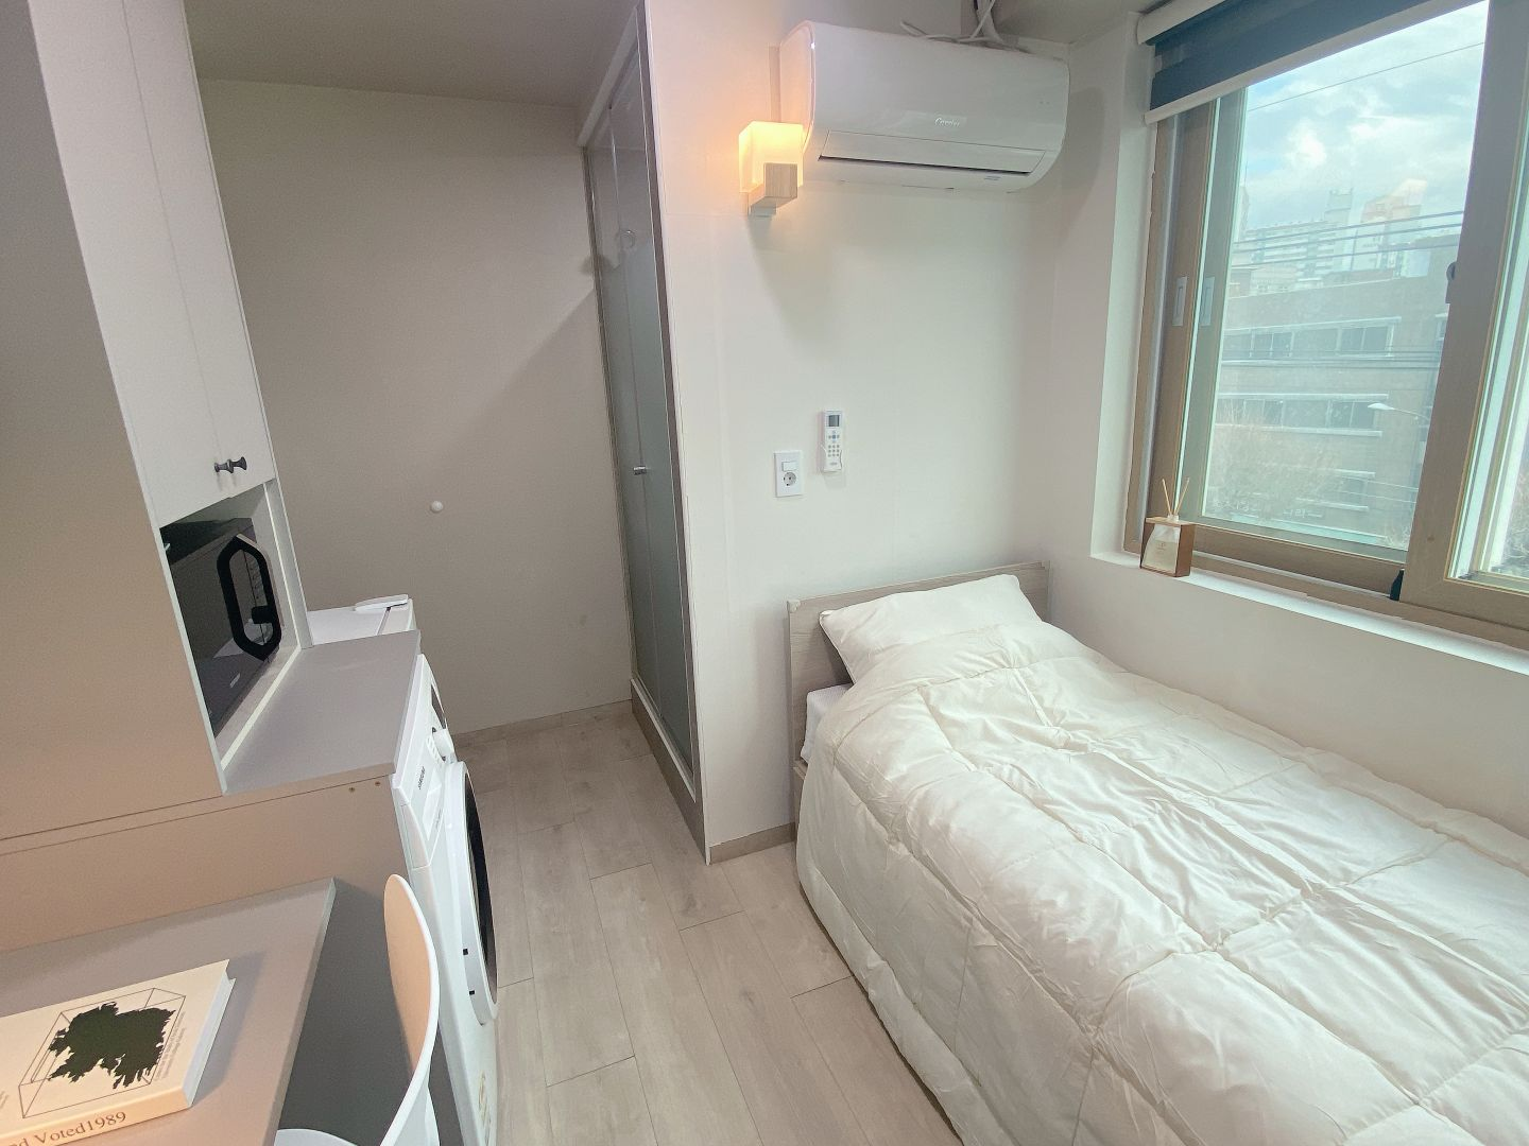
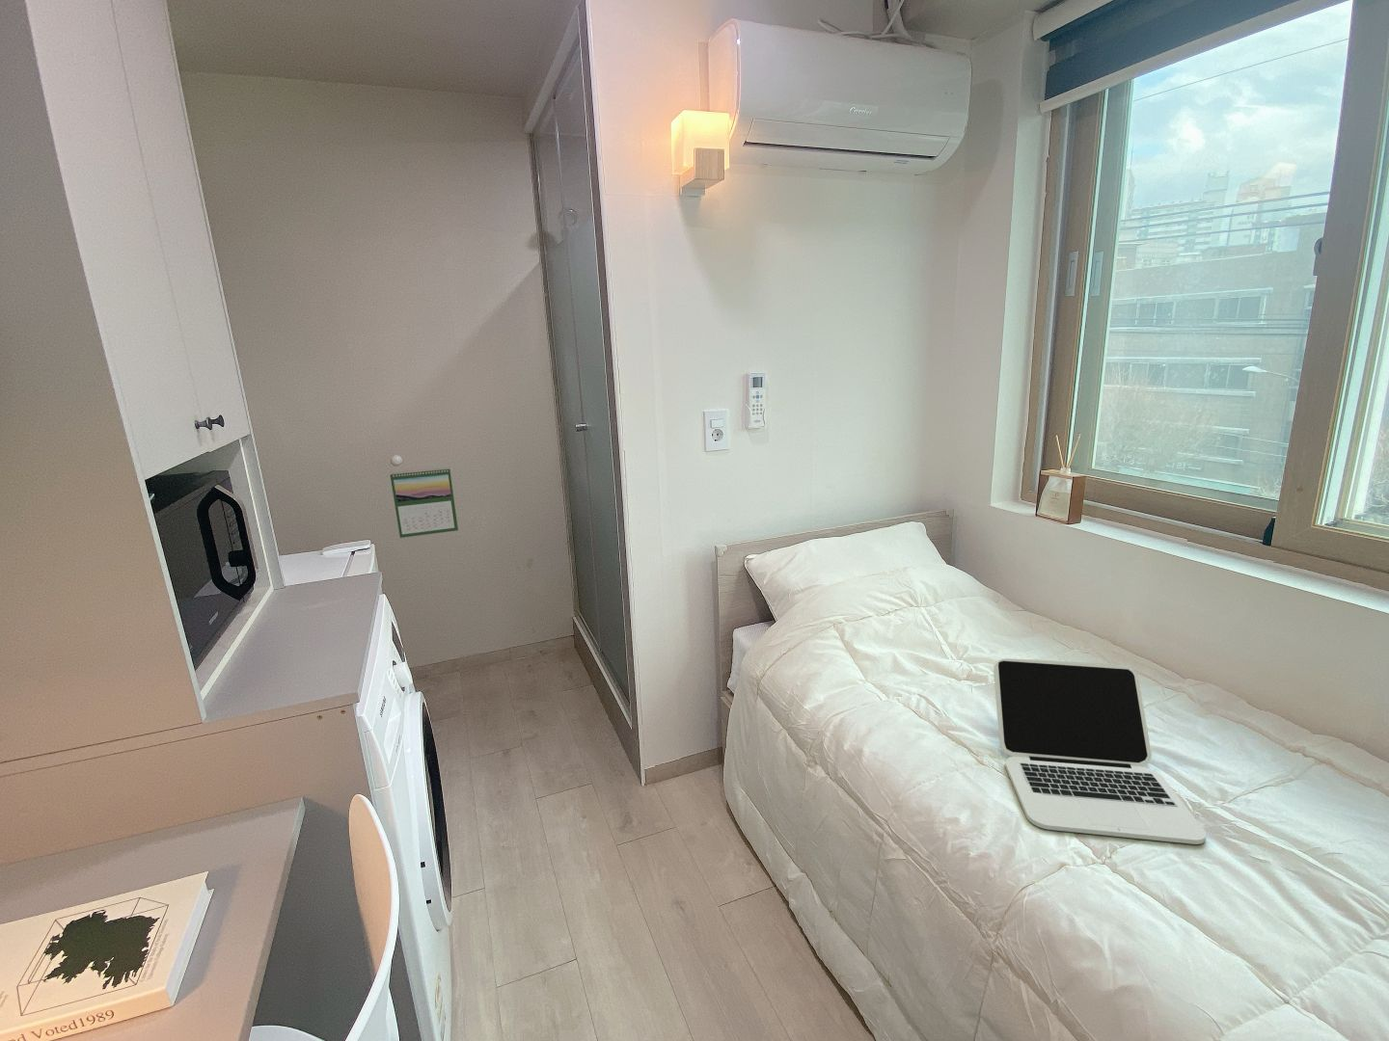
+ laptop [993,657,1206,845]
+ calendar [388,467,459,539]
